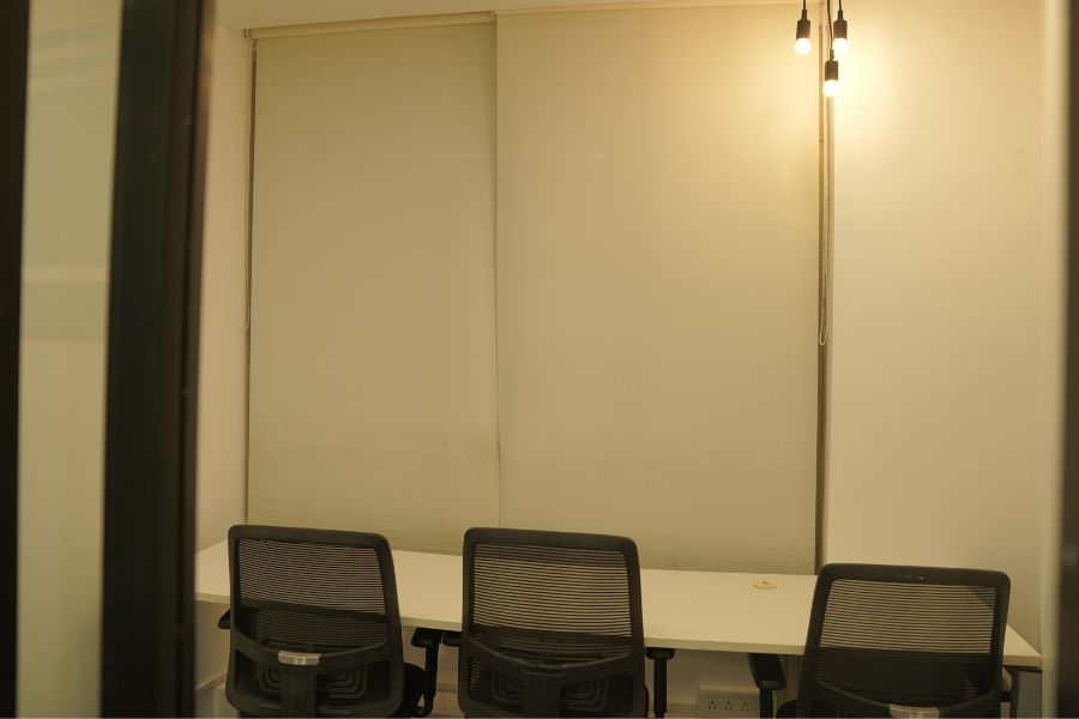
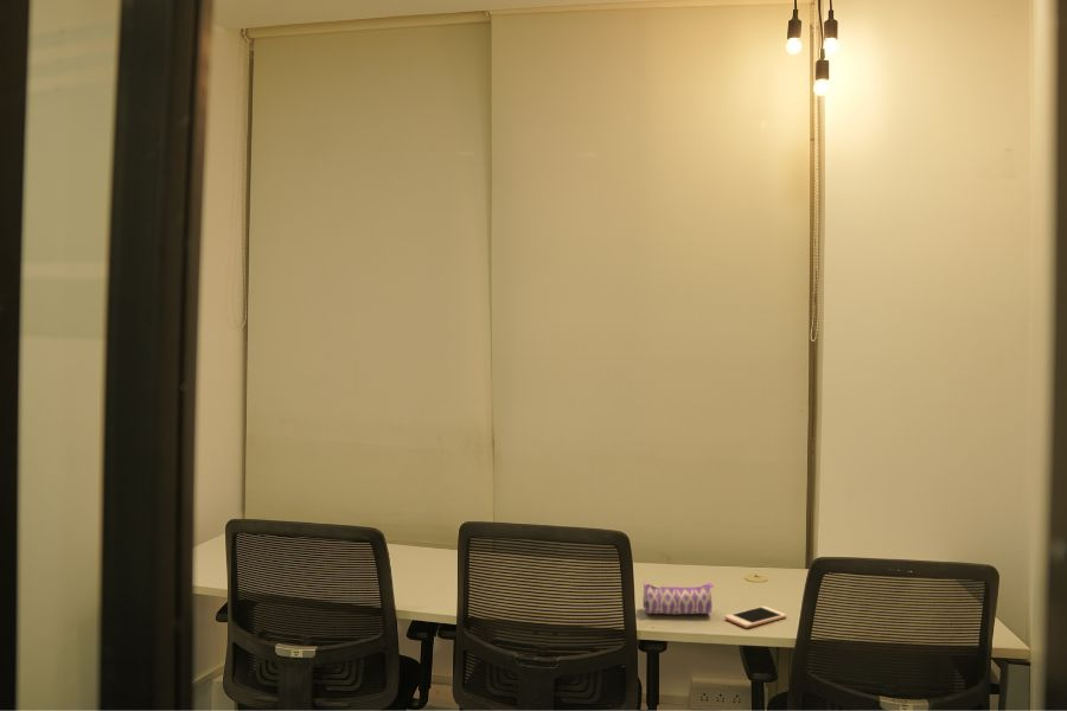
+ cell phone [723,606,787,629]
+ pencil case [641,581,715,615]
